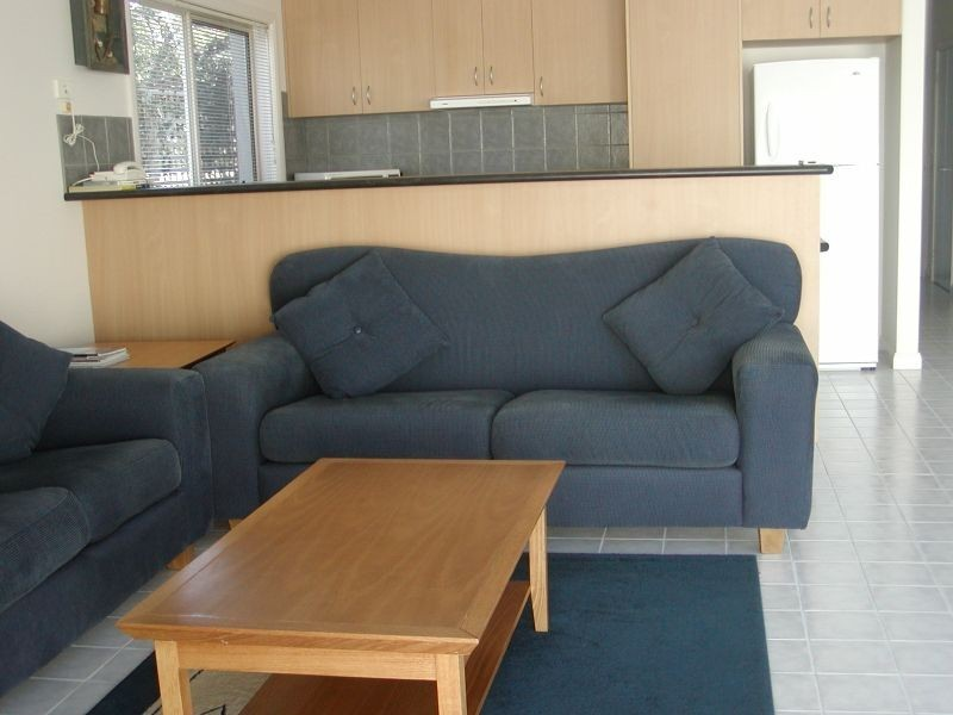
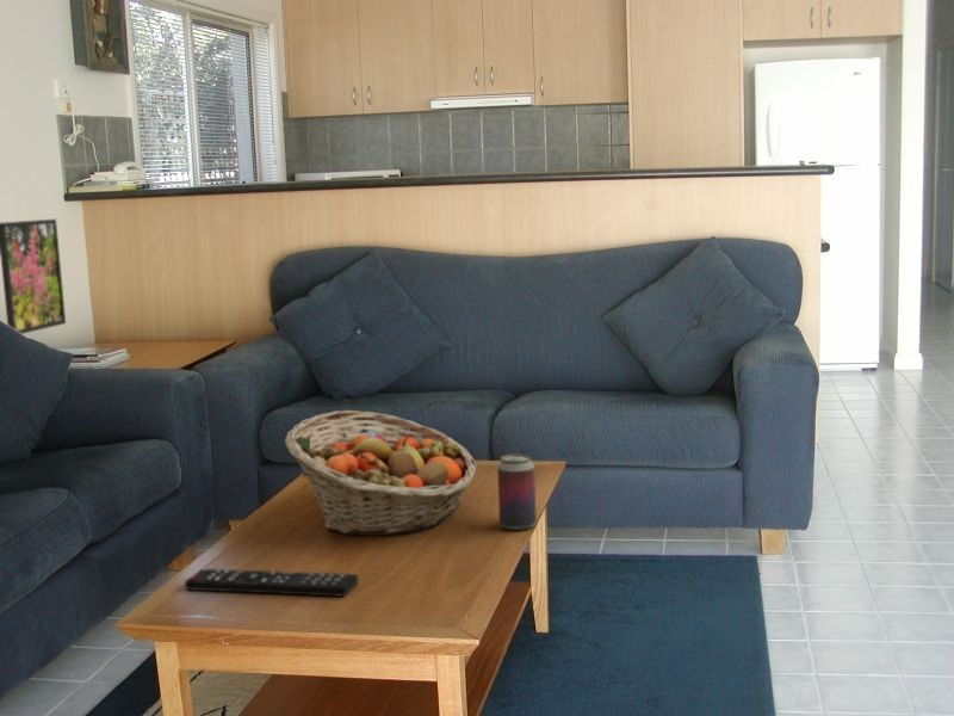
+ remote control [184,567,359,598]
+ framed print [0,217,67,335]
+ beverage can [496,453,538,531]
+ fruit basket [284,409,478,537]
